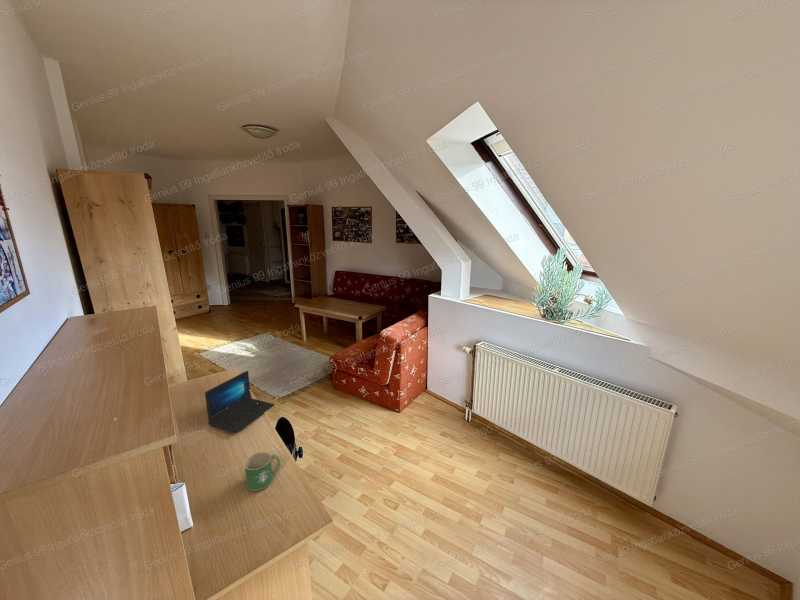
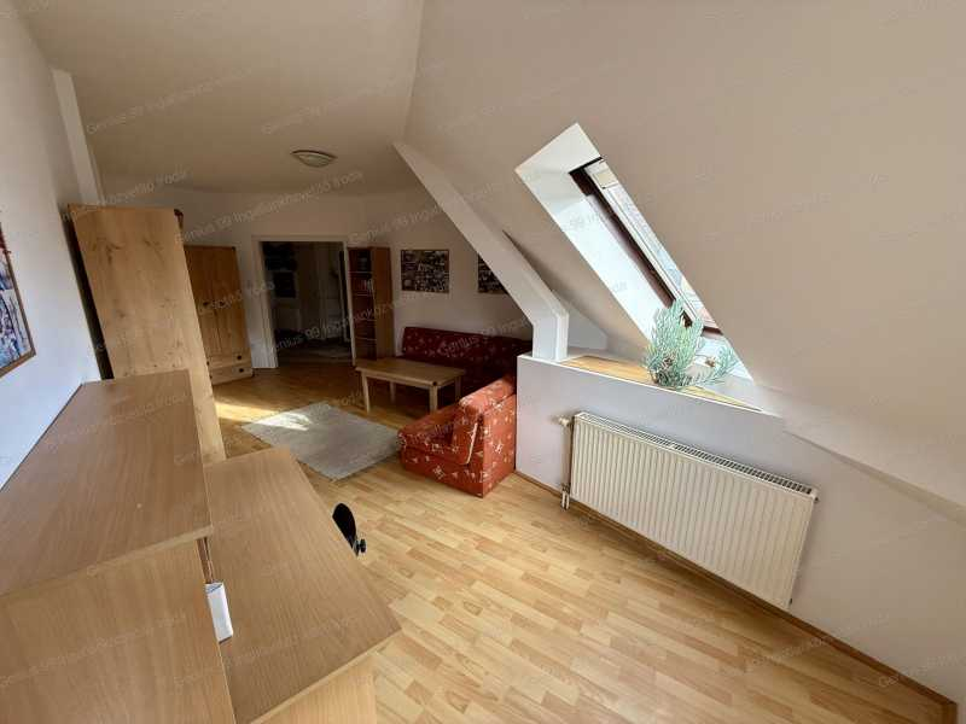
- mug [243,451,281,492]
- laptop [204,370,275,434]
